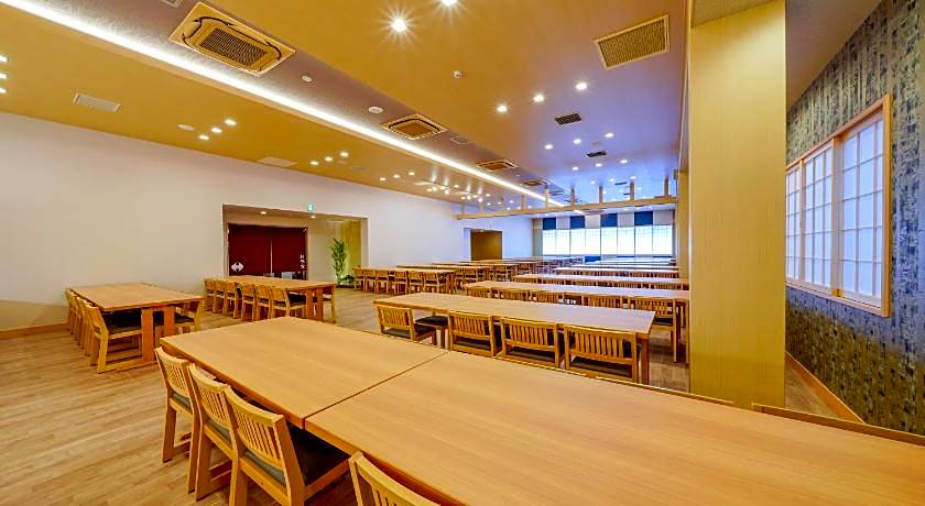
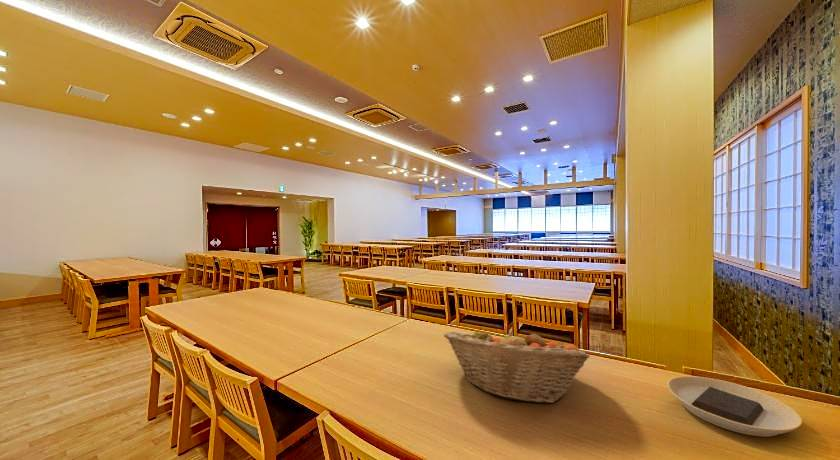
+ plate [666,375,803,438]
+ fruit basket [443,326,591,404]
